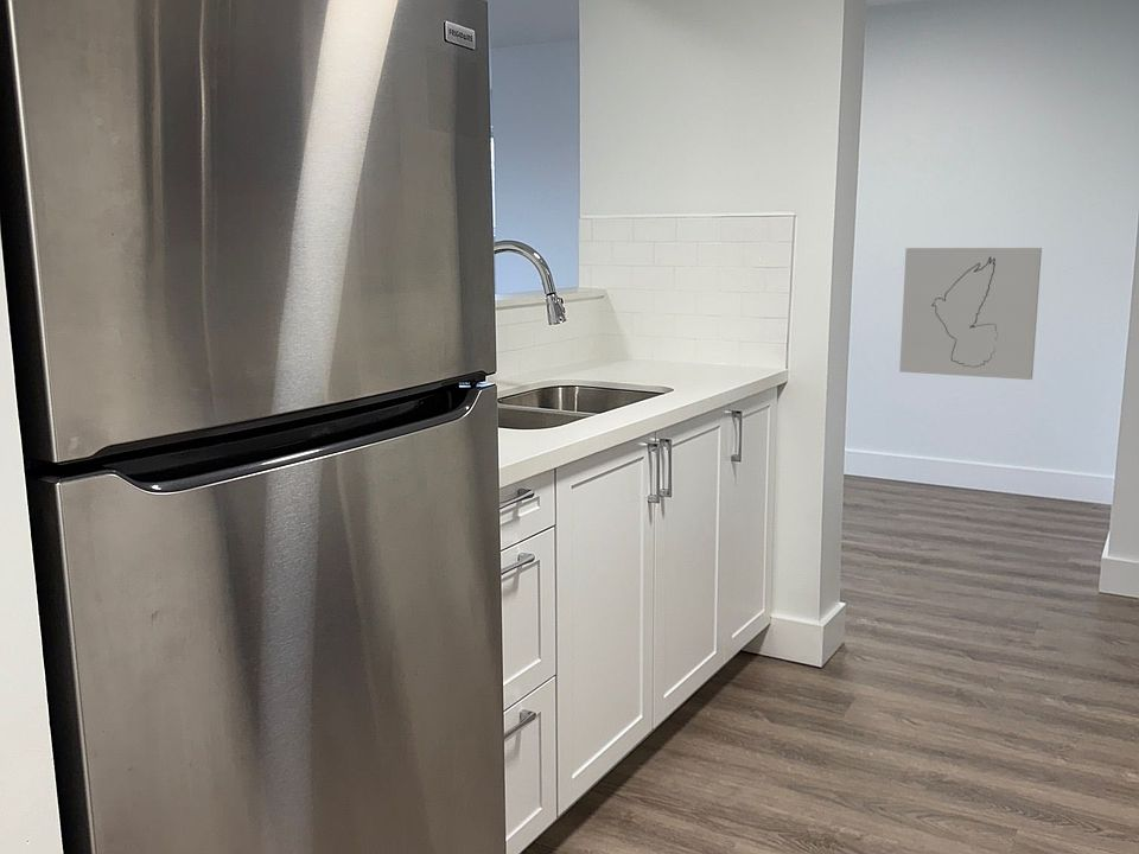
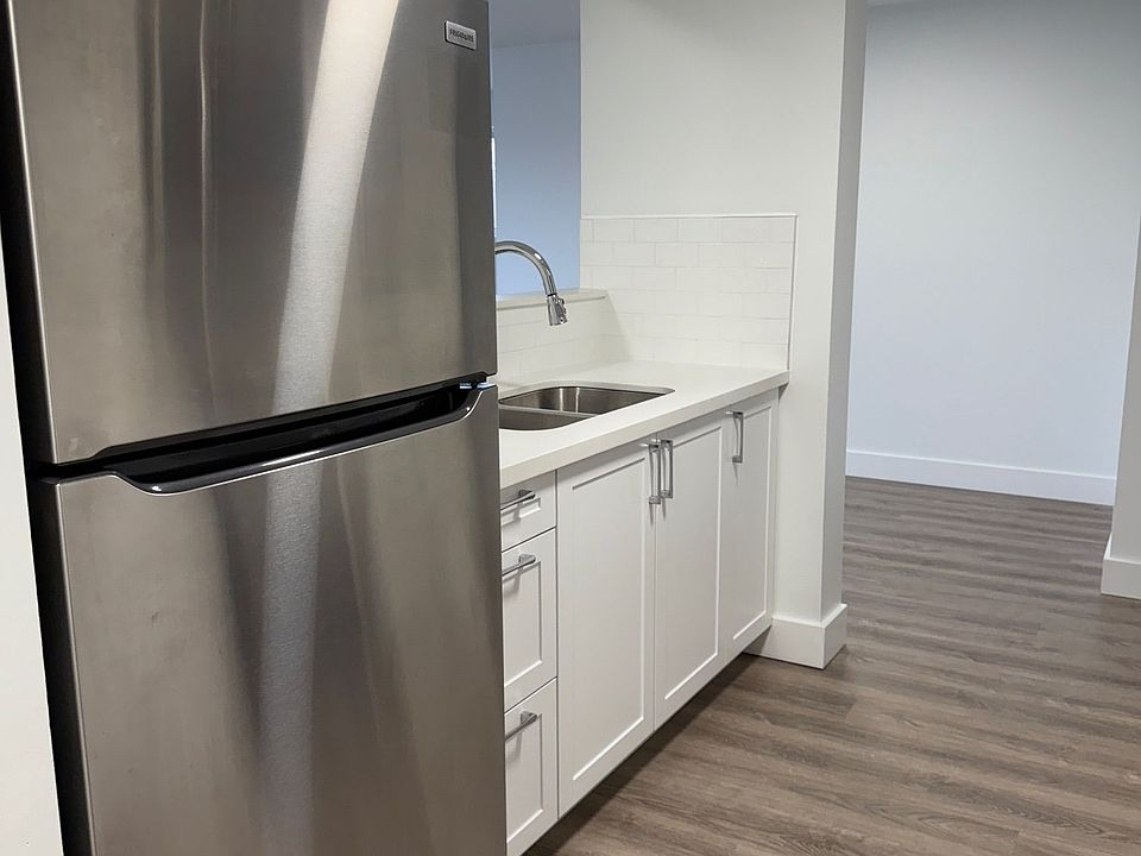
- wall art [898,247,1043,381]
